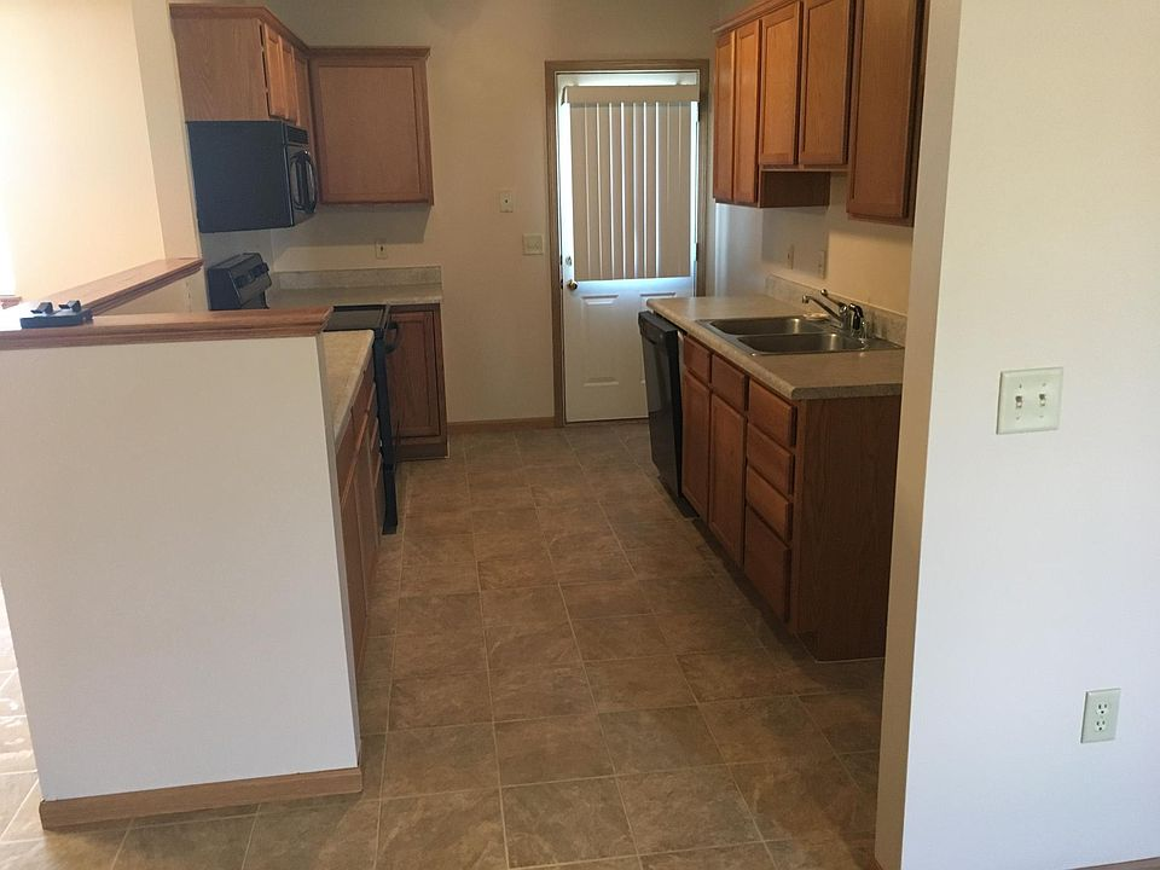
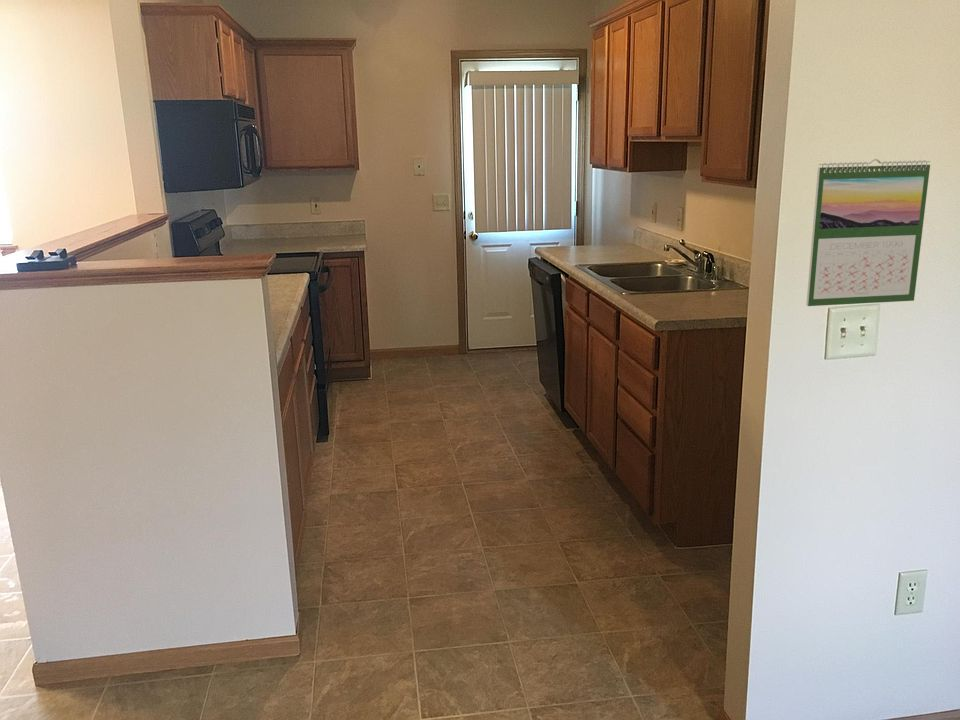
+ calendar [805,158,931,307]
